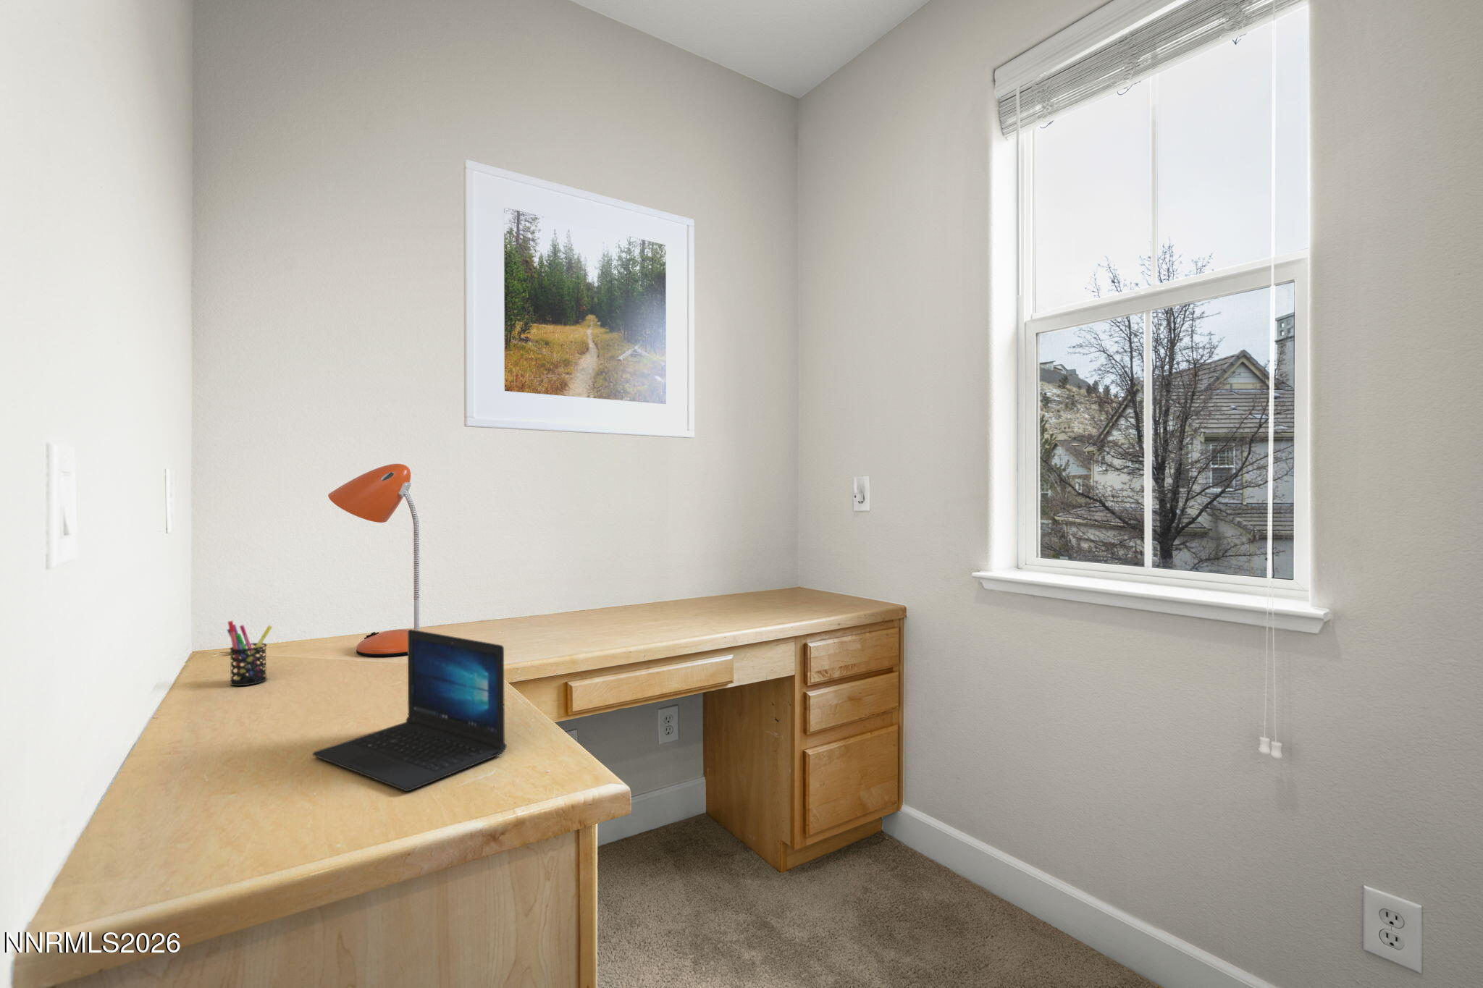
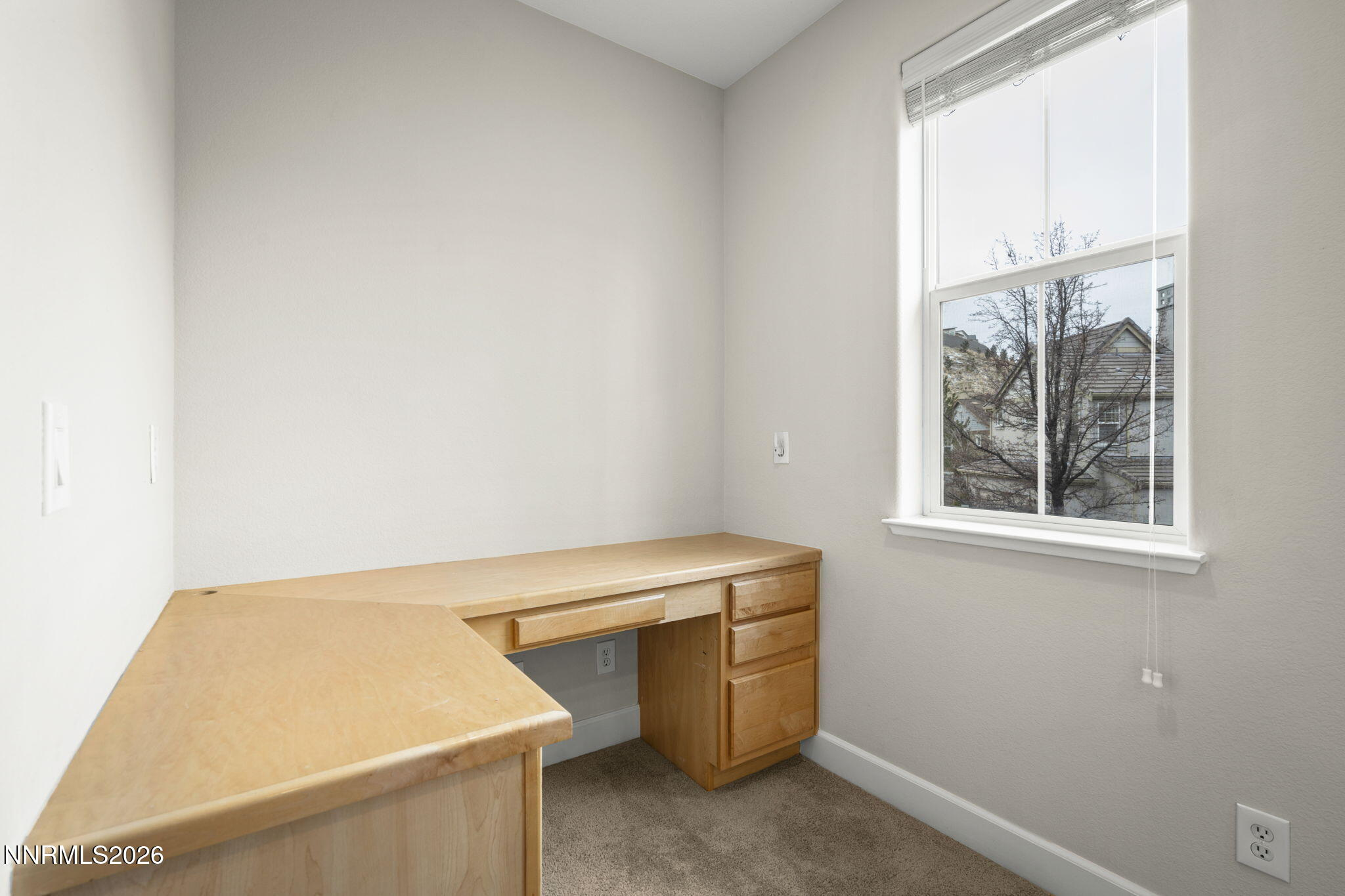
- laptop [312,629,507,792]
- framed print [463,159,695,439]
- desk lamp [327,463,420,657]
- pen holder [226,621,273,687]
